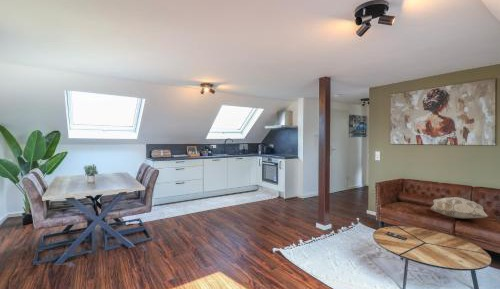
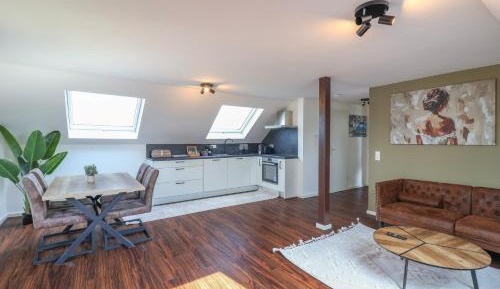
- decorative pillow [429,196,489,219]
